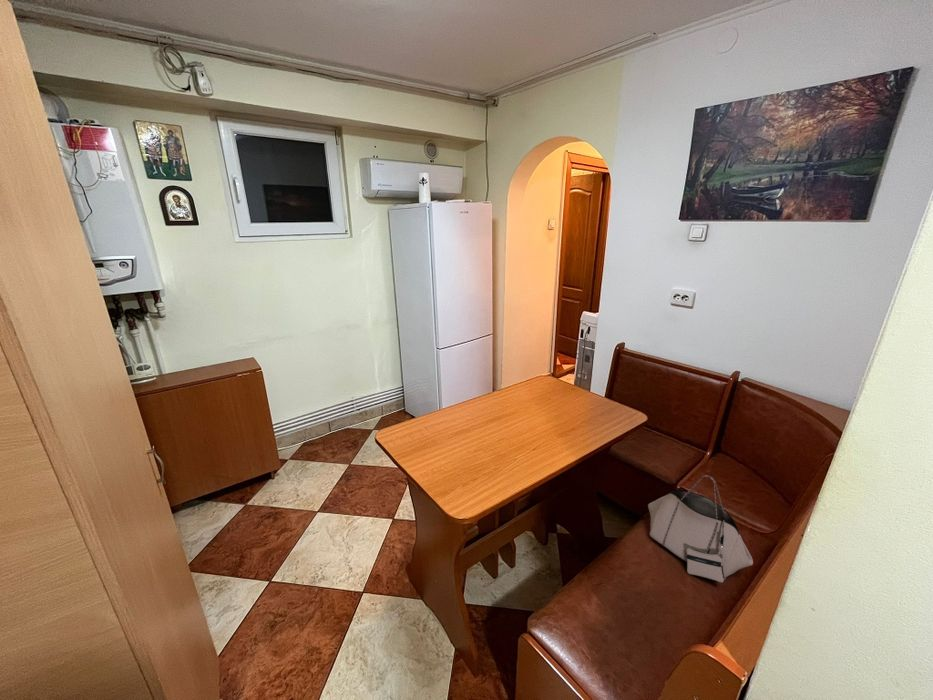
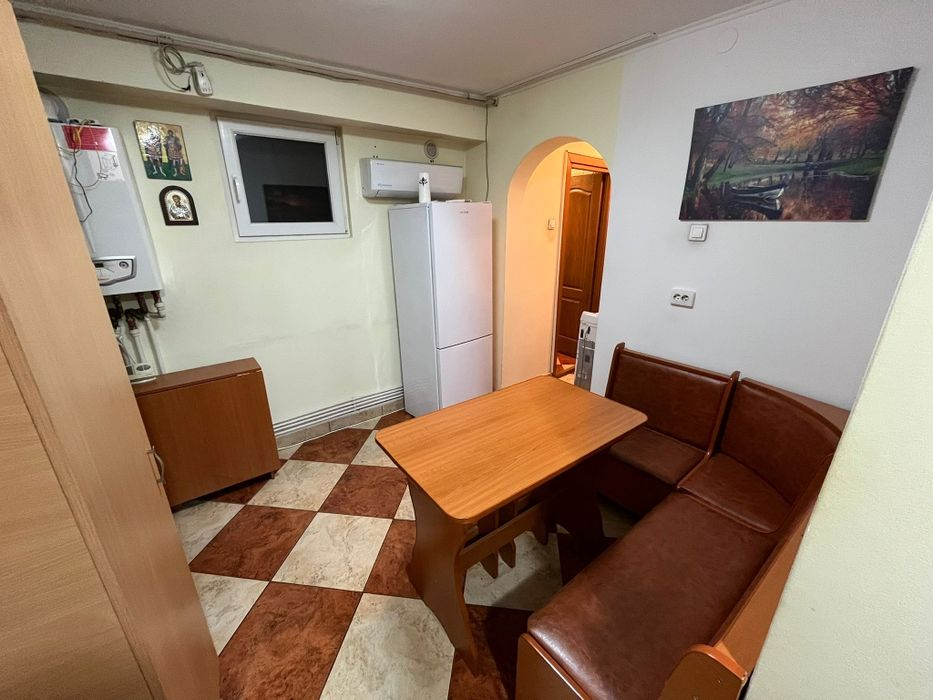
- handbag [647,474,754,584]
